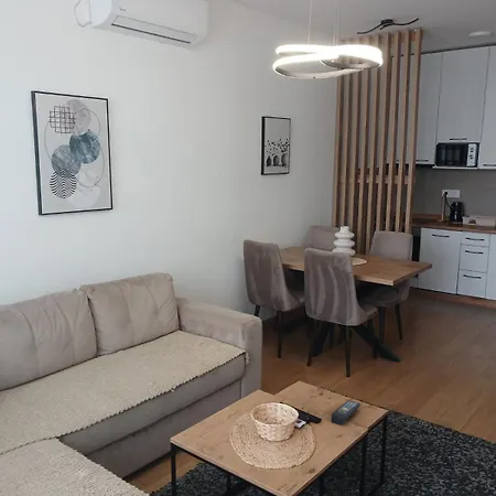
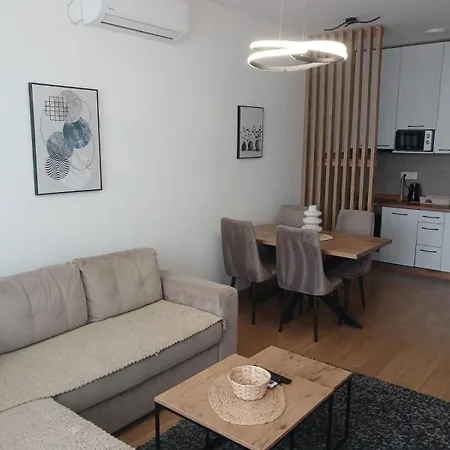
- remote control [330,399,362,427]
